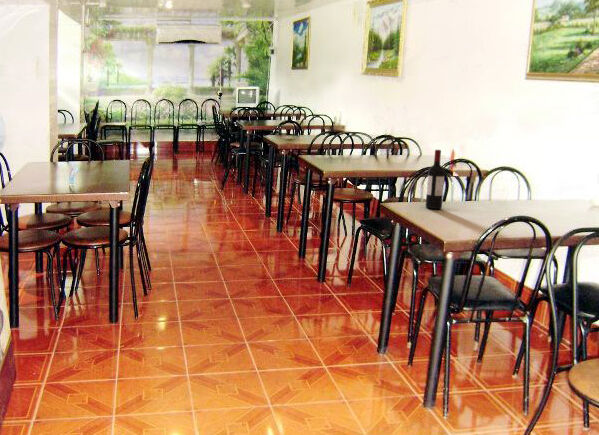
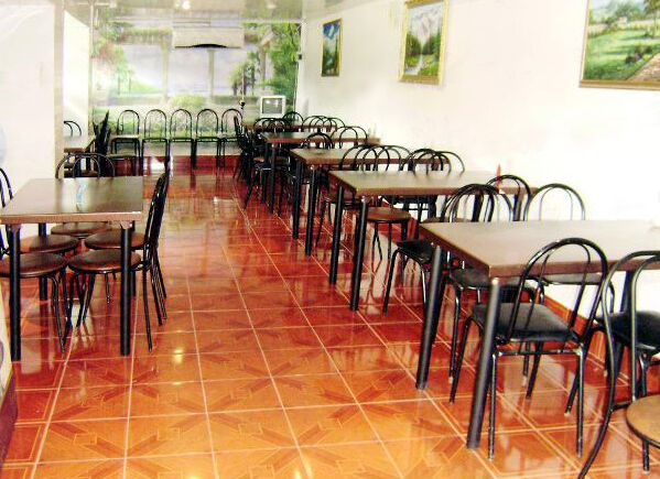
- wine bottle [425,149,445,210]
